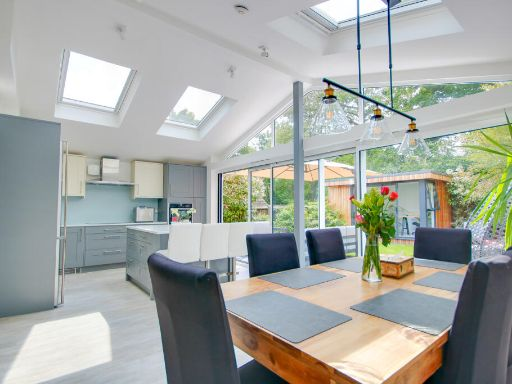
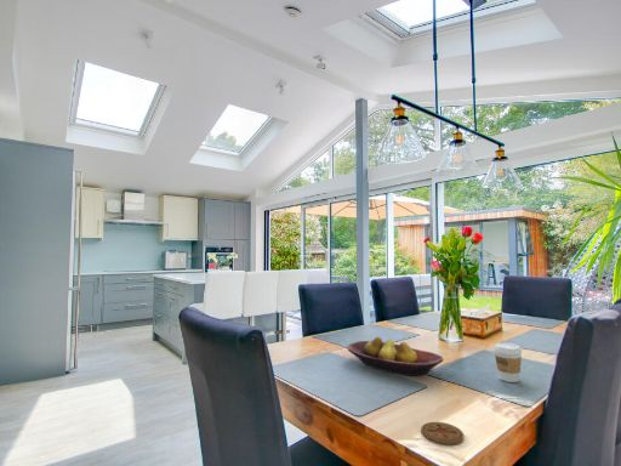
+ coaster [420,421,465,445]
+ coffee cup [492,342,523,383]
+ fruit bowl [346,336,444,377]
